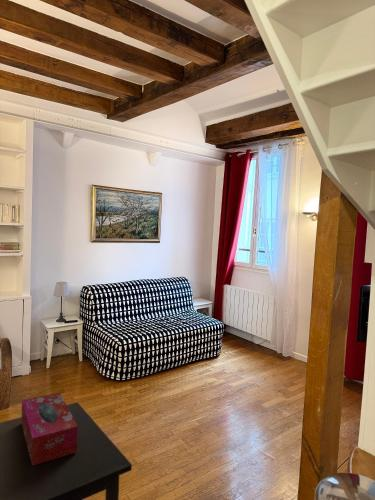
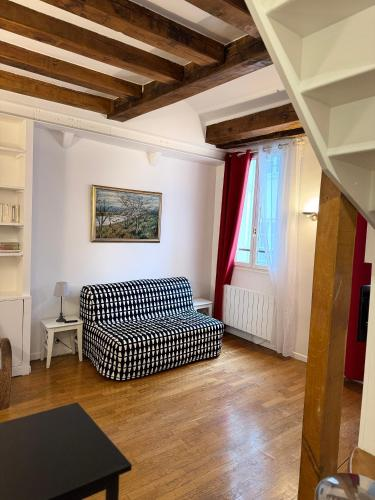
- tissue box [20,392,79,467]
